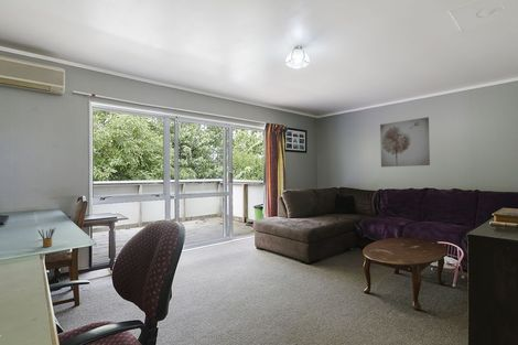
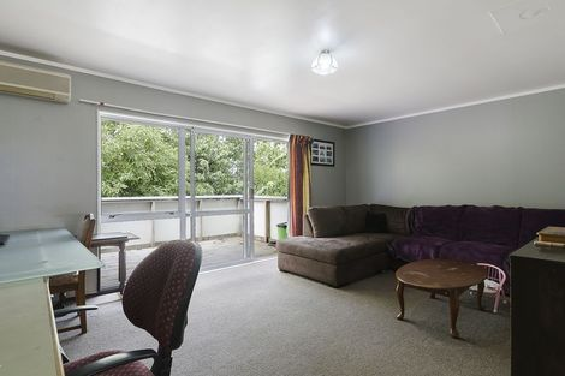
- wall art [379,116,431,168]
- pencil box [36,227,56,248]
